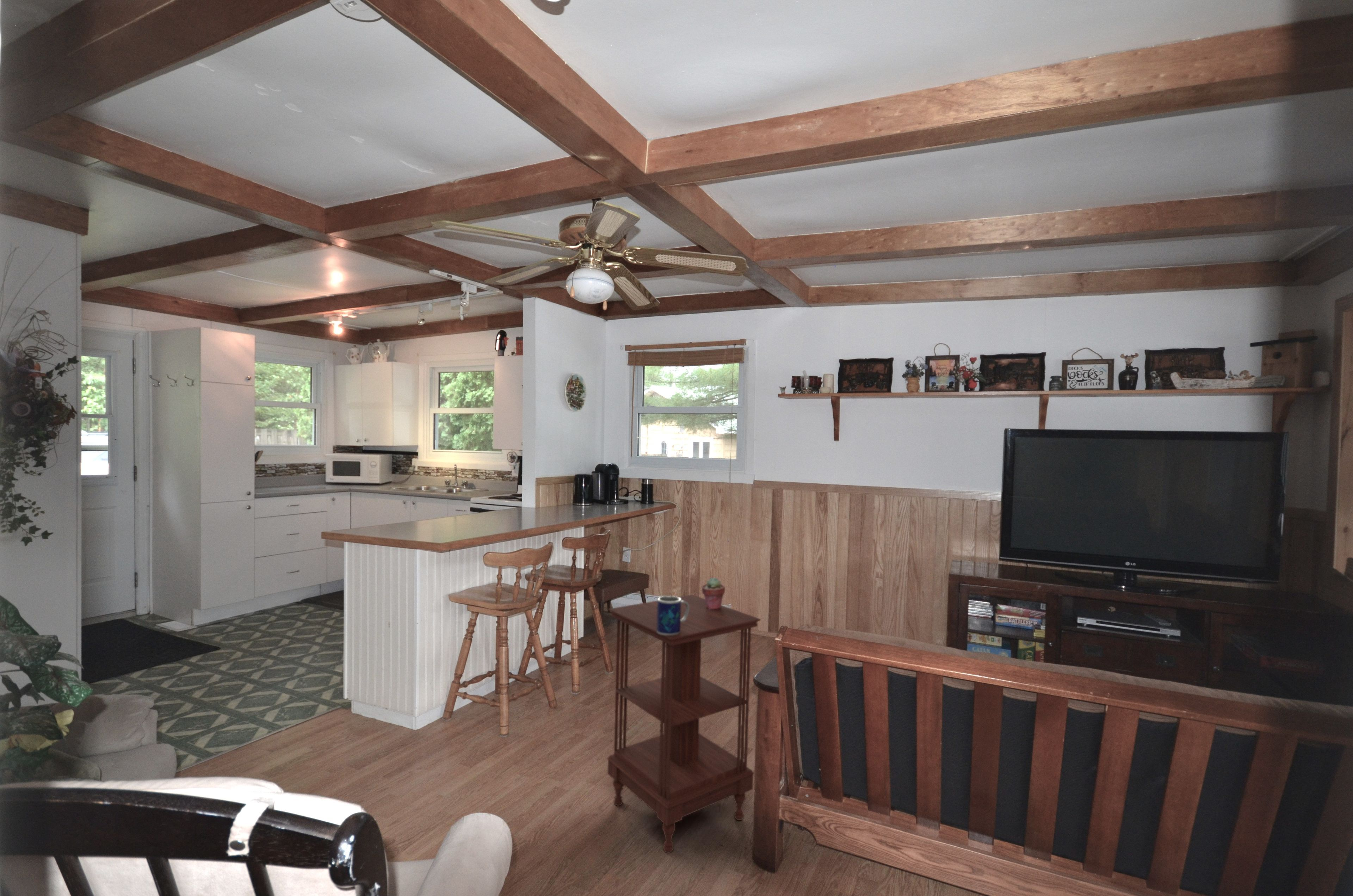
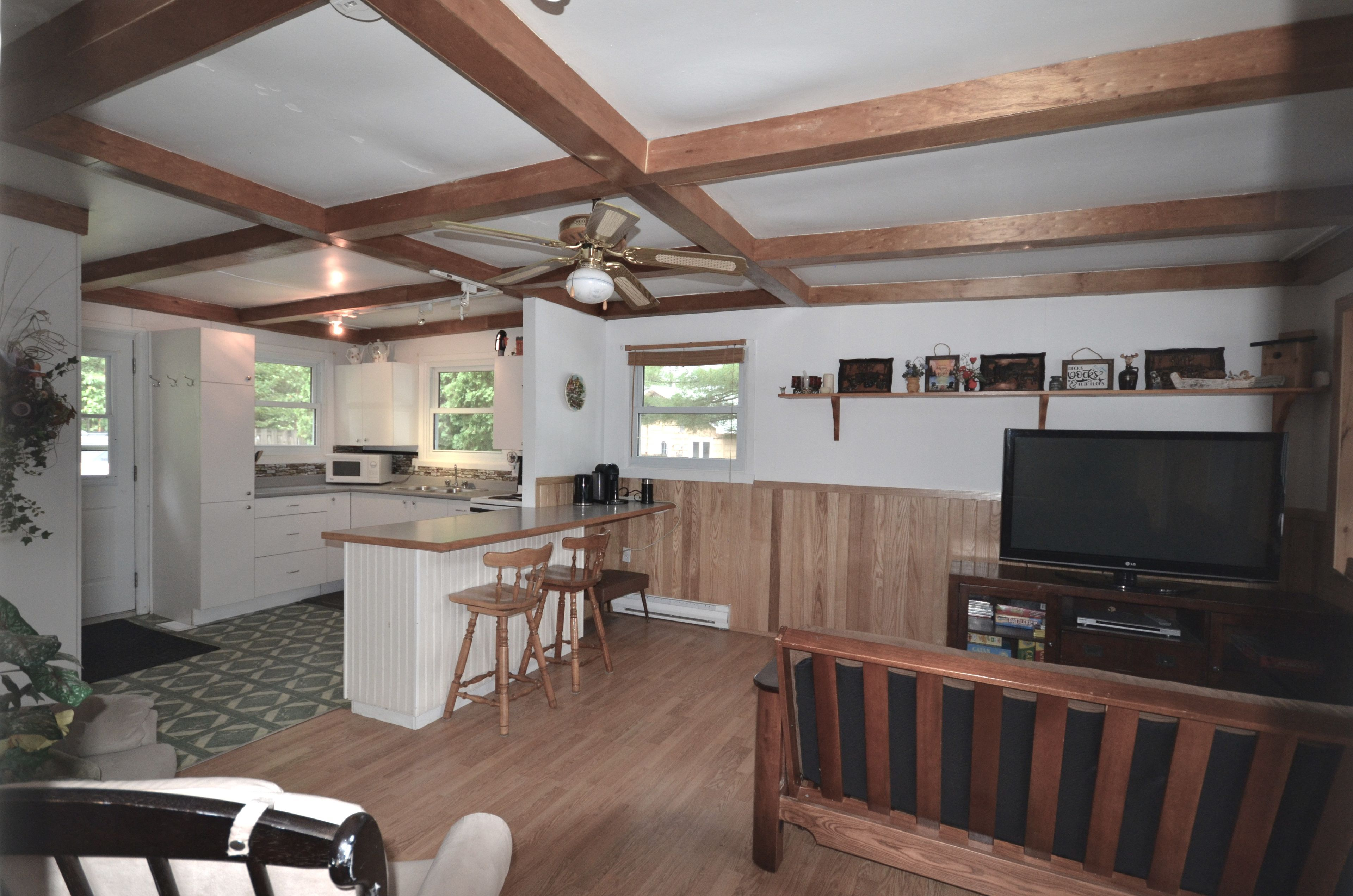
- potted succulent [701,577,725,610]
- side table [606,594,761,853]
- mug [657,595,689,636]
